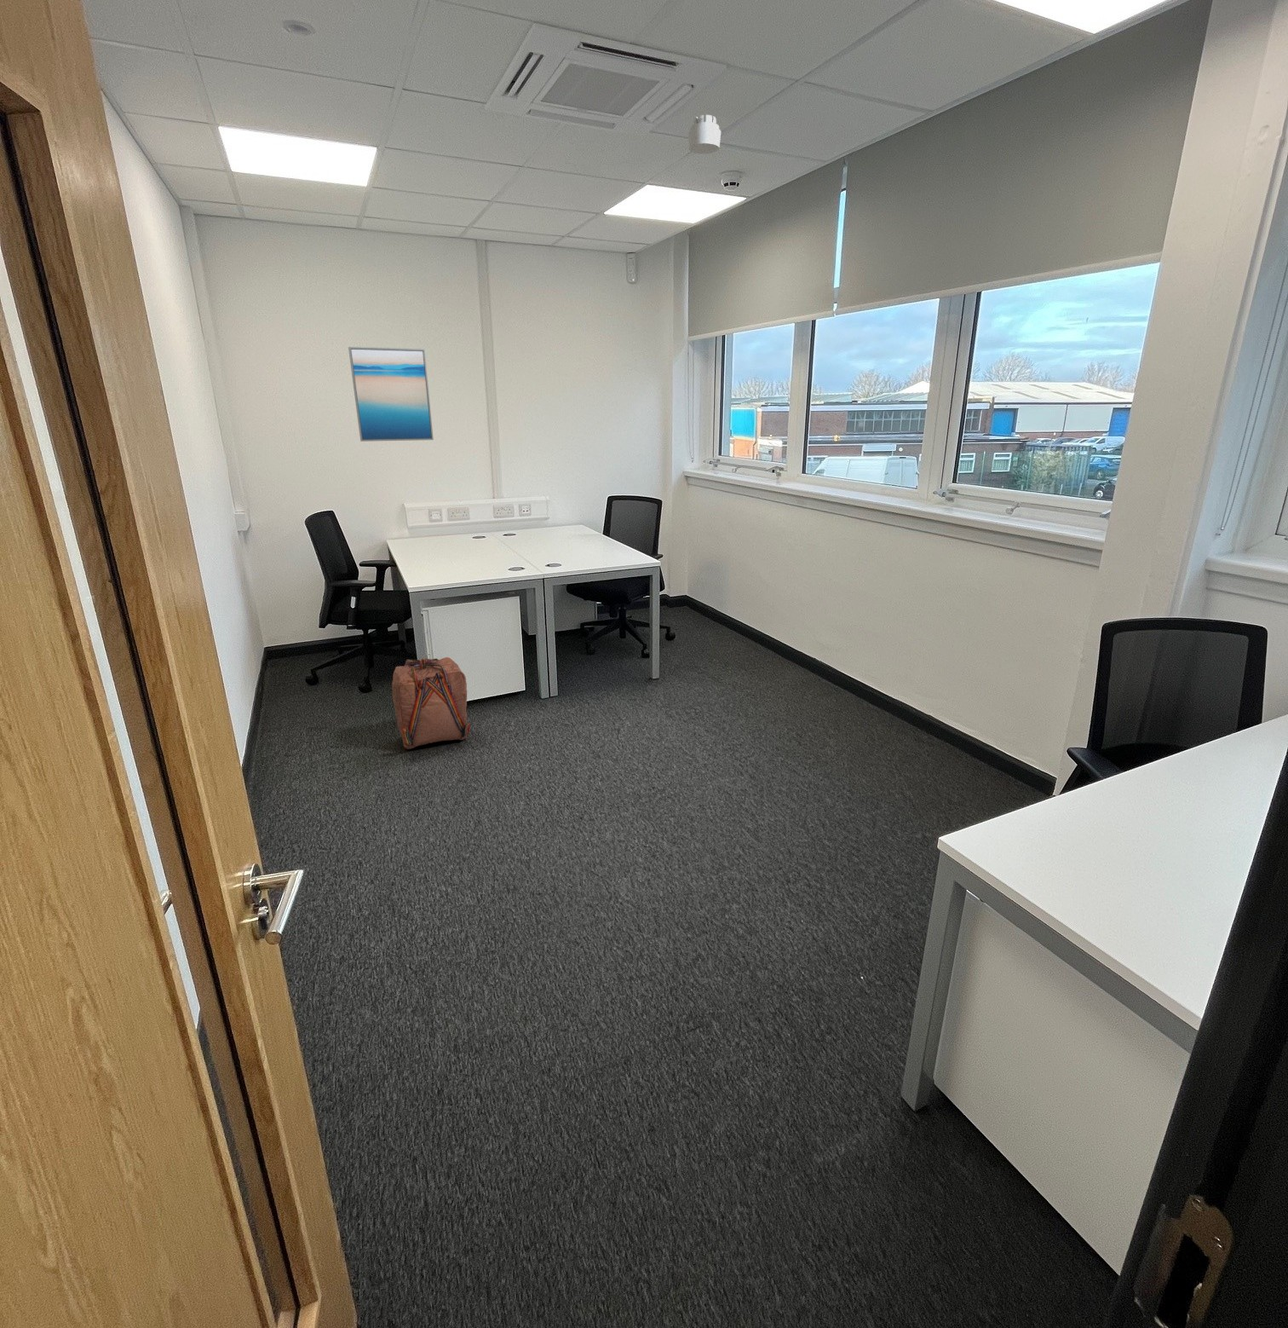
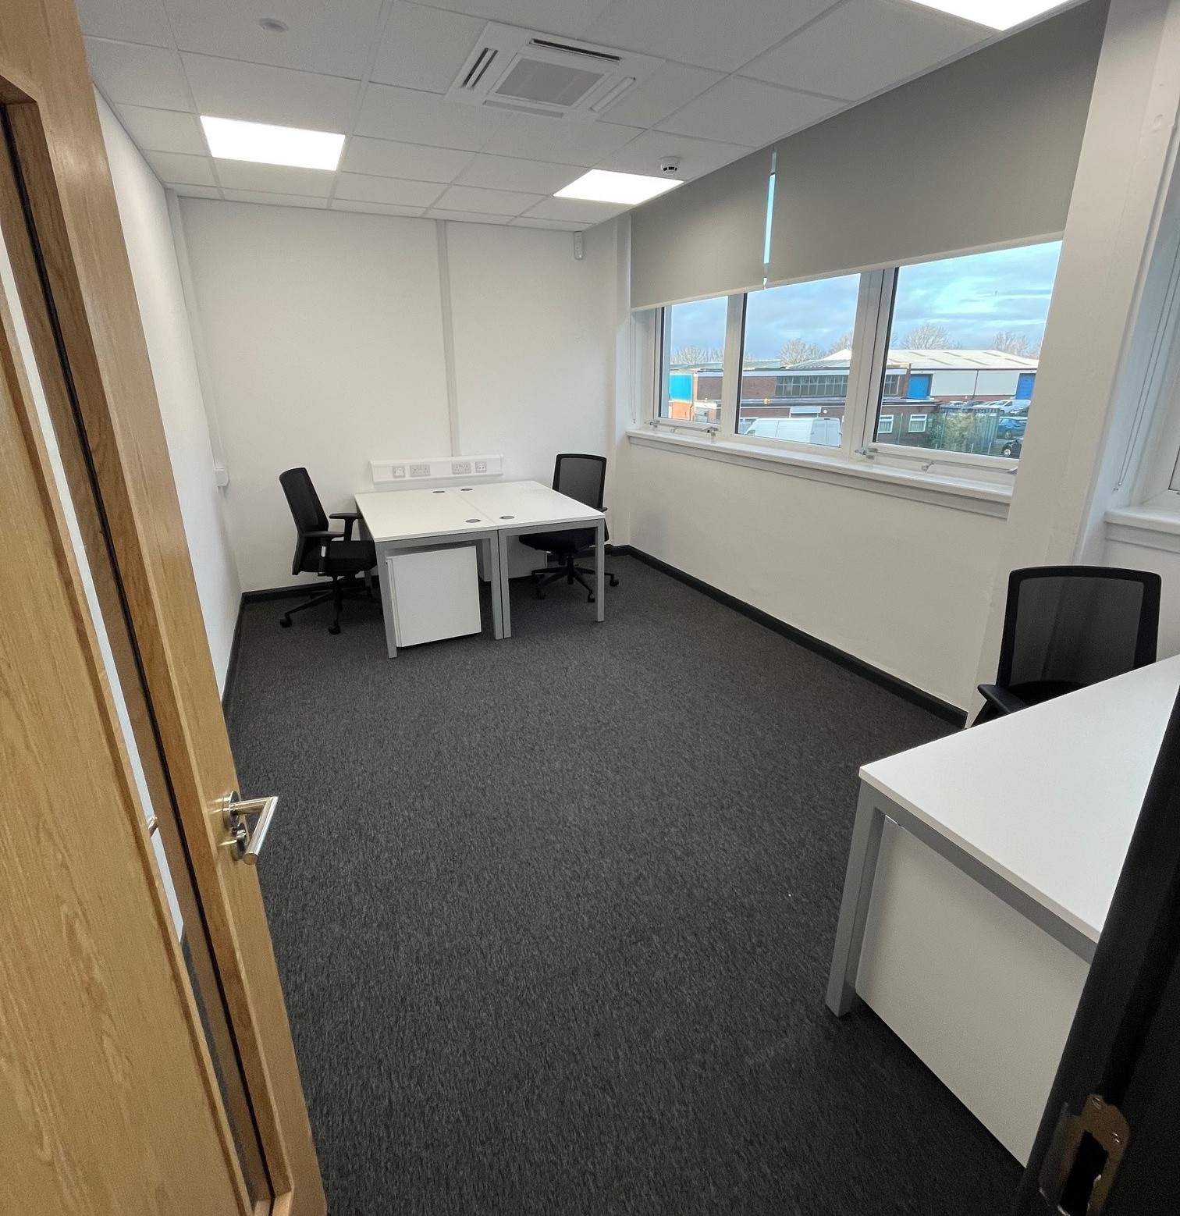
- backpack [391,657,470,751]
- wall art [347,346,435,442]
- smoke detector [687,114,722,154]
